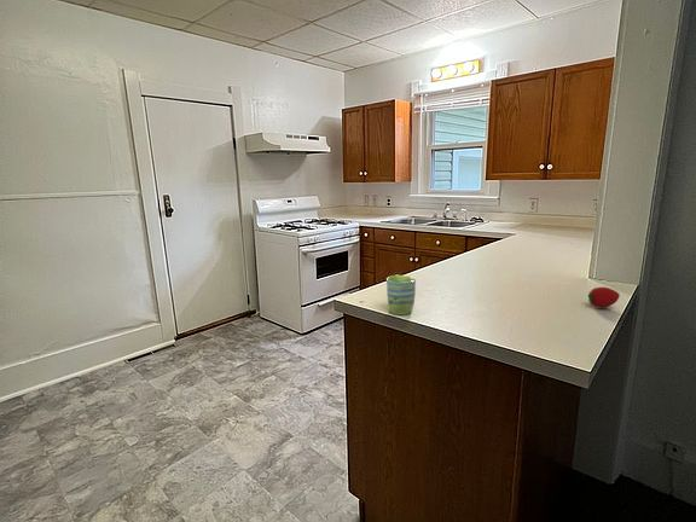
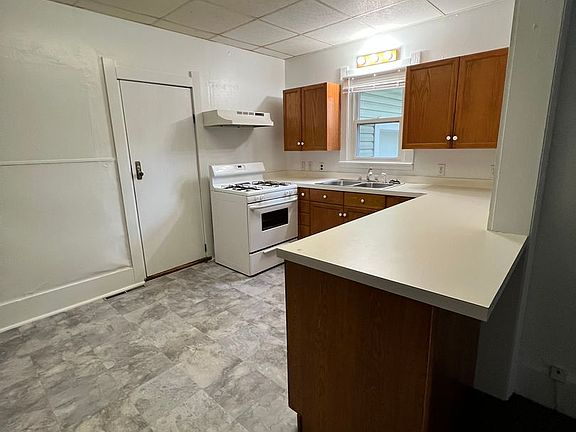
- fruit [587,286,621,308]
- mug [385,274,417,317]
